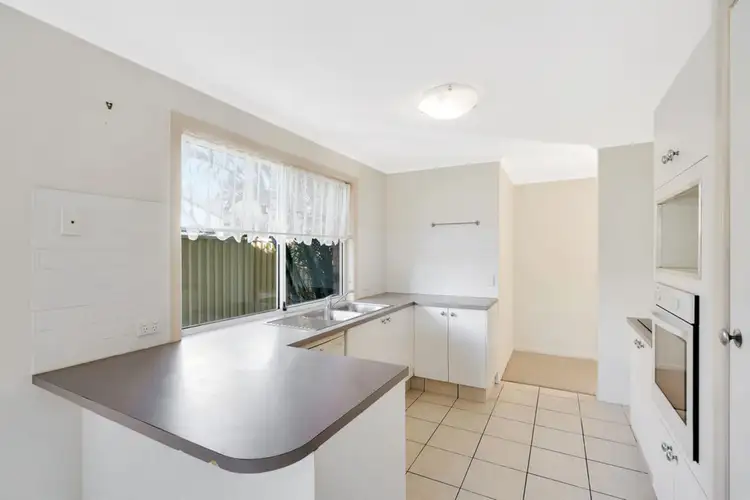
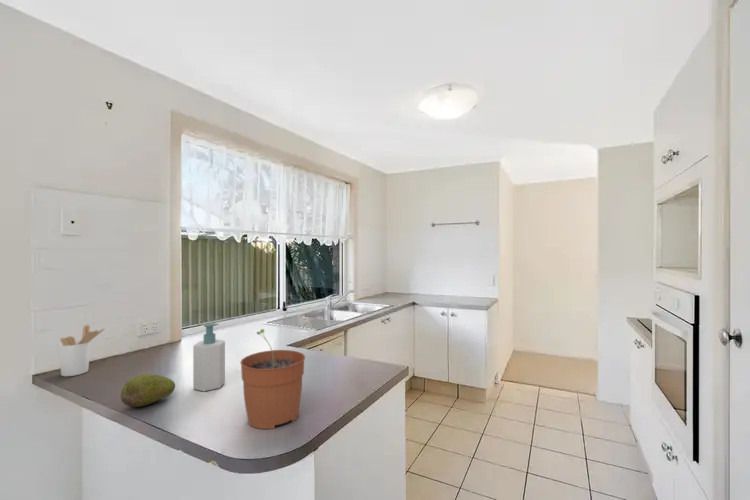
+ soap bottle [192,322,226,392]
+ fruit [120,373,176,408]
+ plant pot [239,328,306,430]
+ utensil holder [58,324,105,377]
